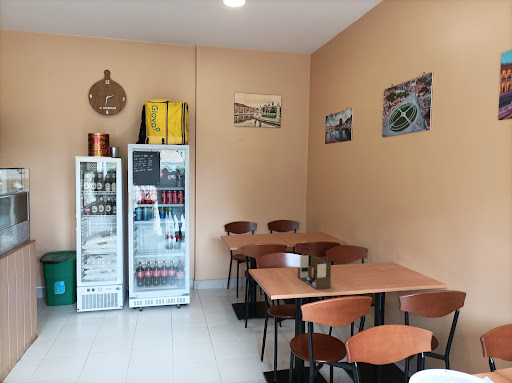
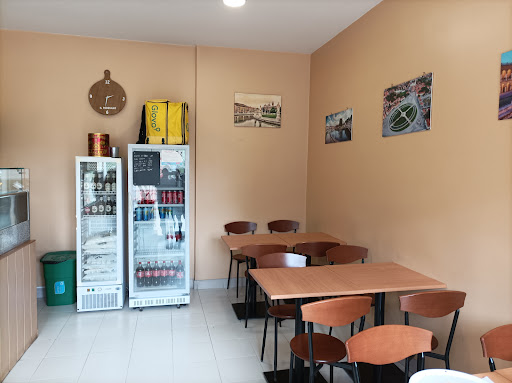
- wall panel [297,254,332,290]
